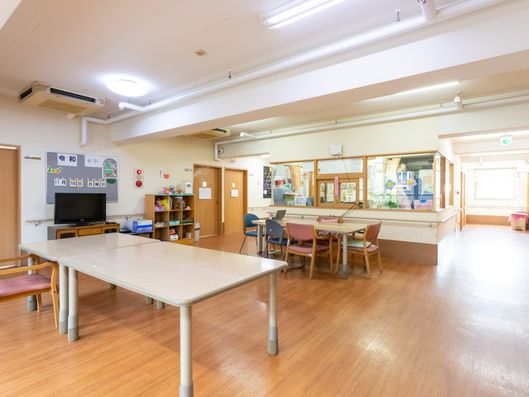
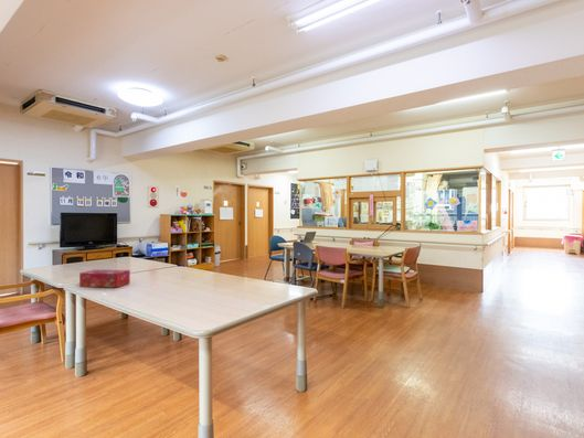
+ tissue box [78,268,131,288]
